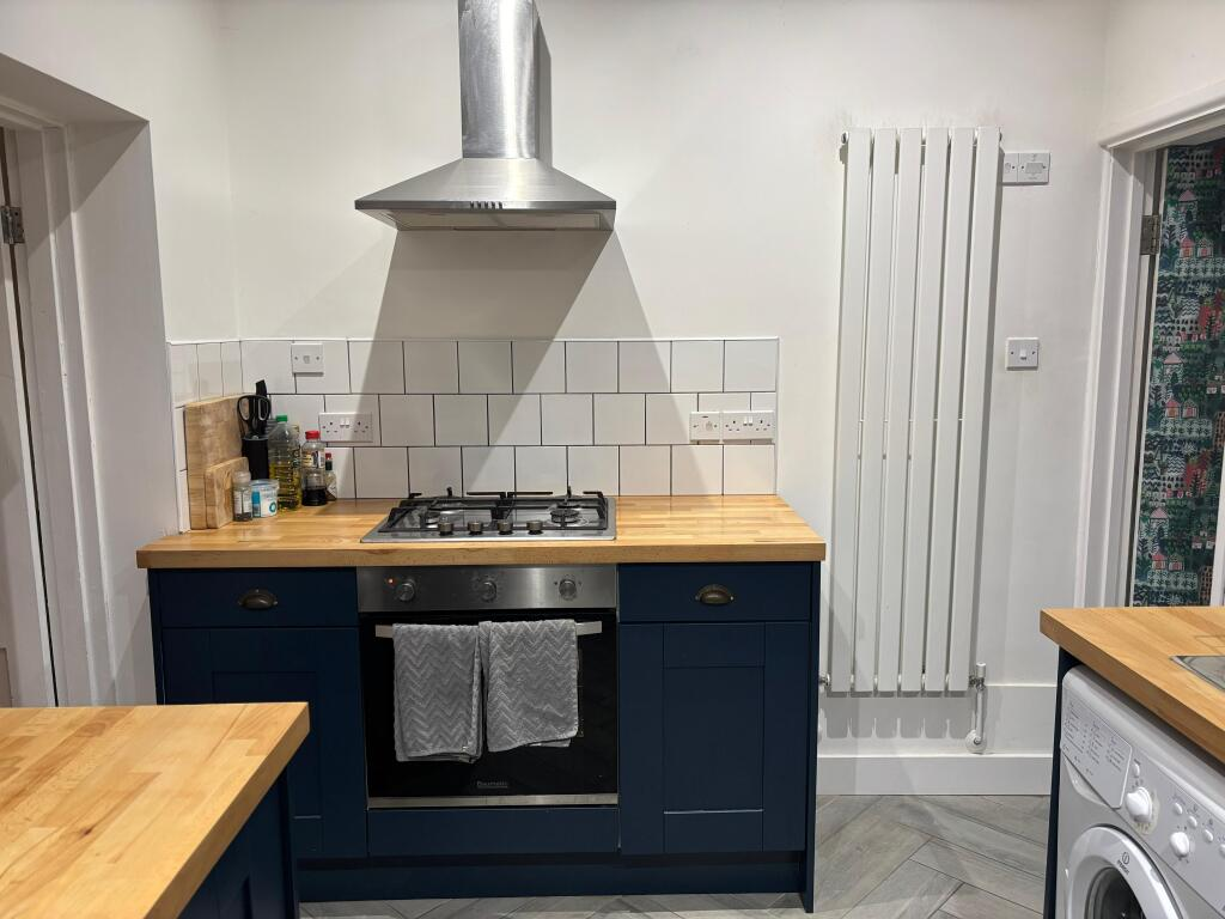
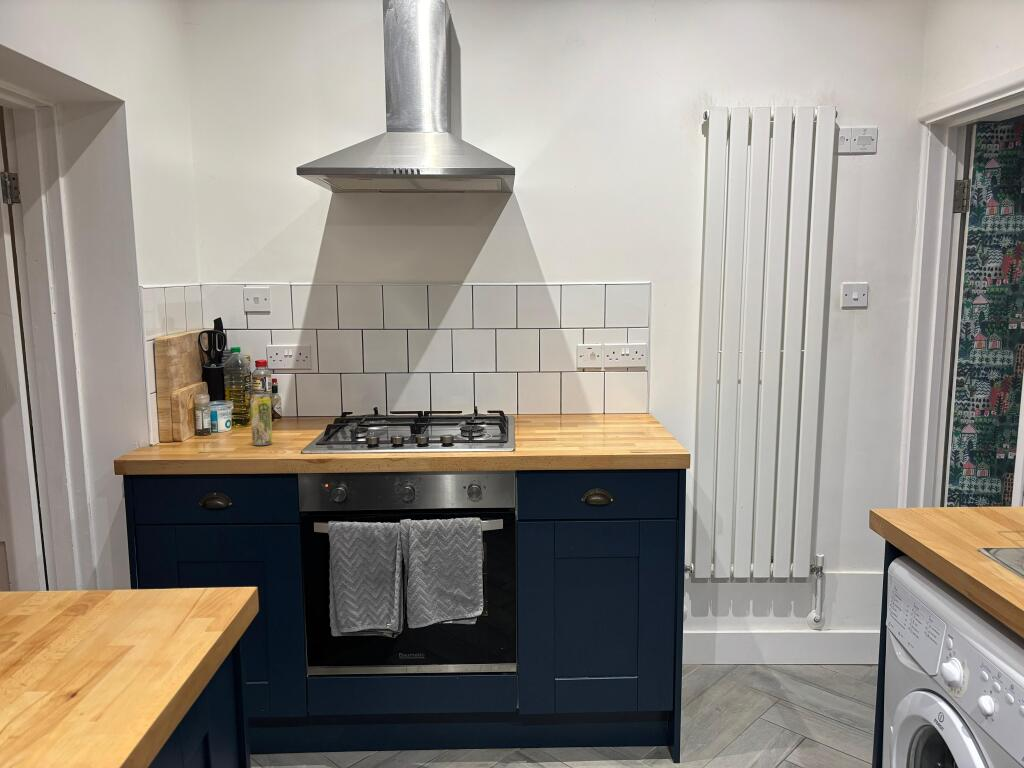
+ beverage can [249,393,273,446]
